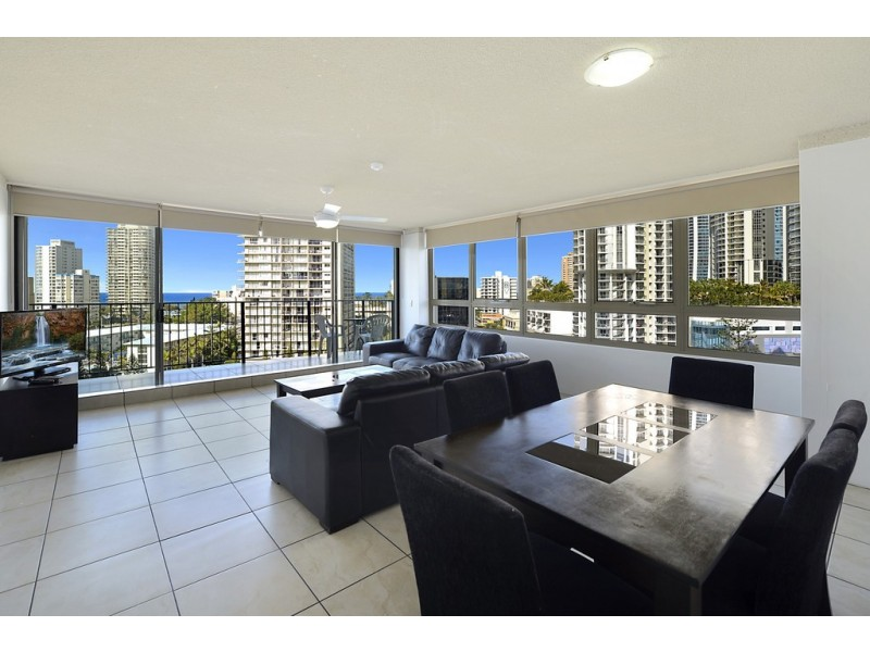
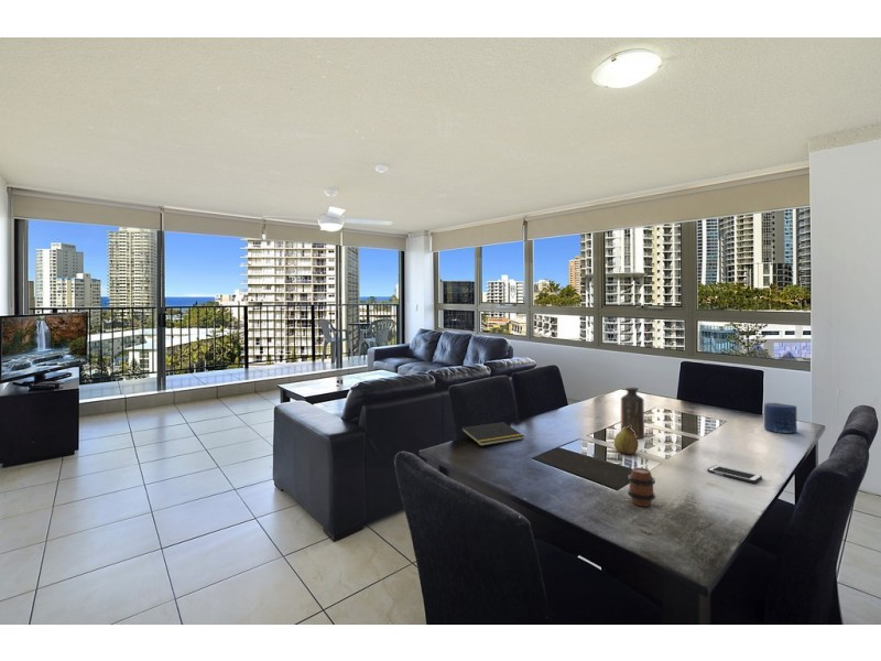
+ cell phone [707,465,763,484]
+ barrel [627,467,656,508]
+ bottle [620,387,645,440]
+ notepad [460,421,525,447]
+ fruit [613,425,640,455]
+ candle [763,402,798,434]
